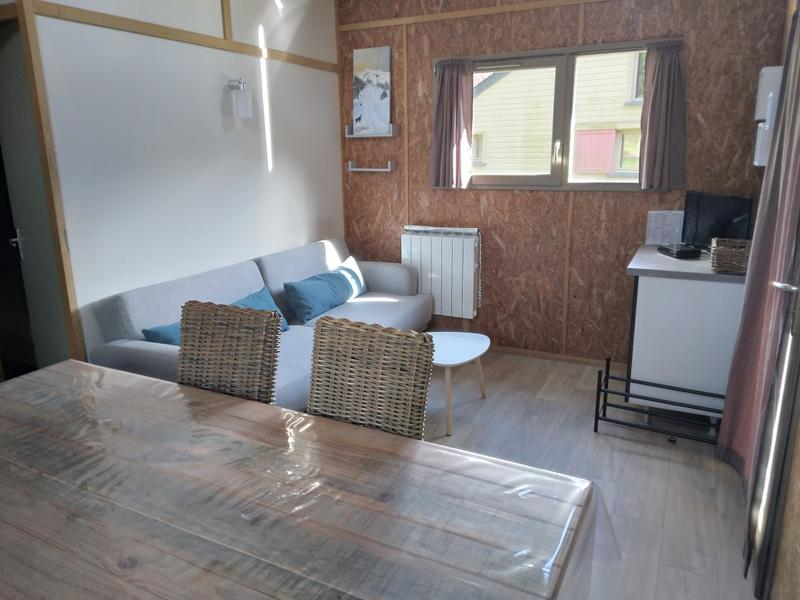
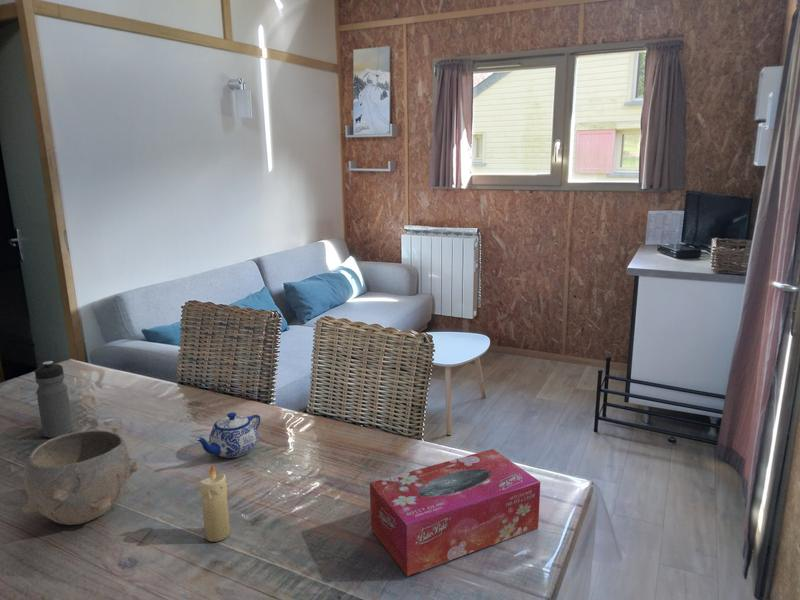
+ water bottle [34,360,74,439]
+ candle [198,464,231,543]
+ teapot [195,412,261,459]
+ tissue box [369,448,541,577]
+ bowl [21,429,140,526]
